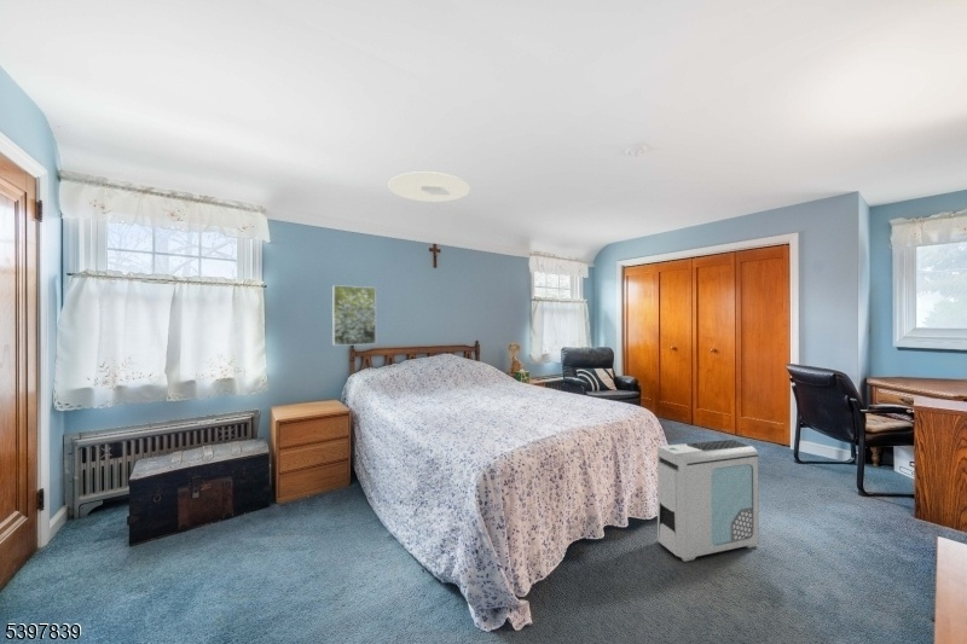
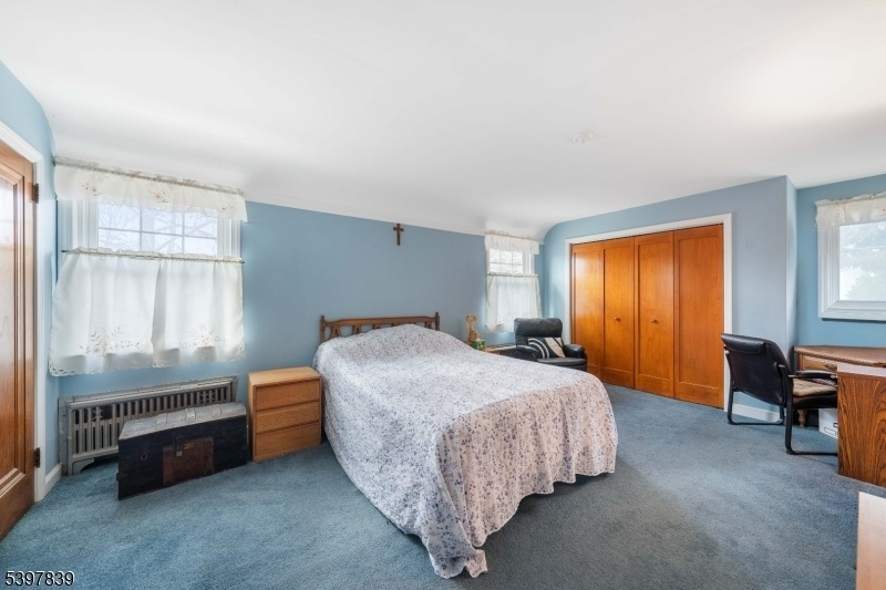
- air purifier [656,437,760,563]
- ceiling light [387,170,471,203]
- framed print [331,284,377,347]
